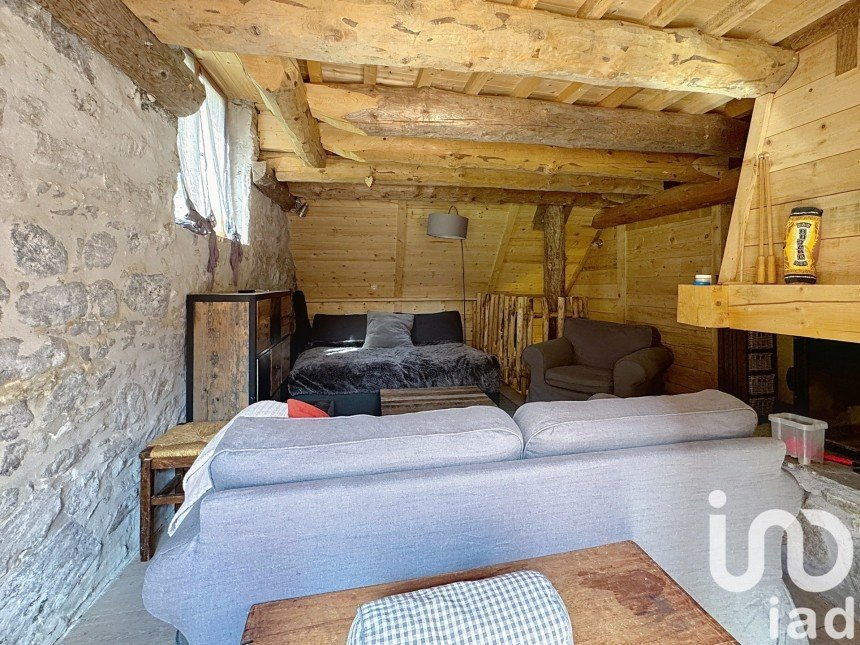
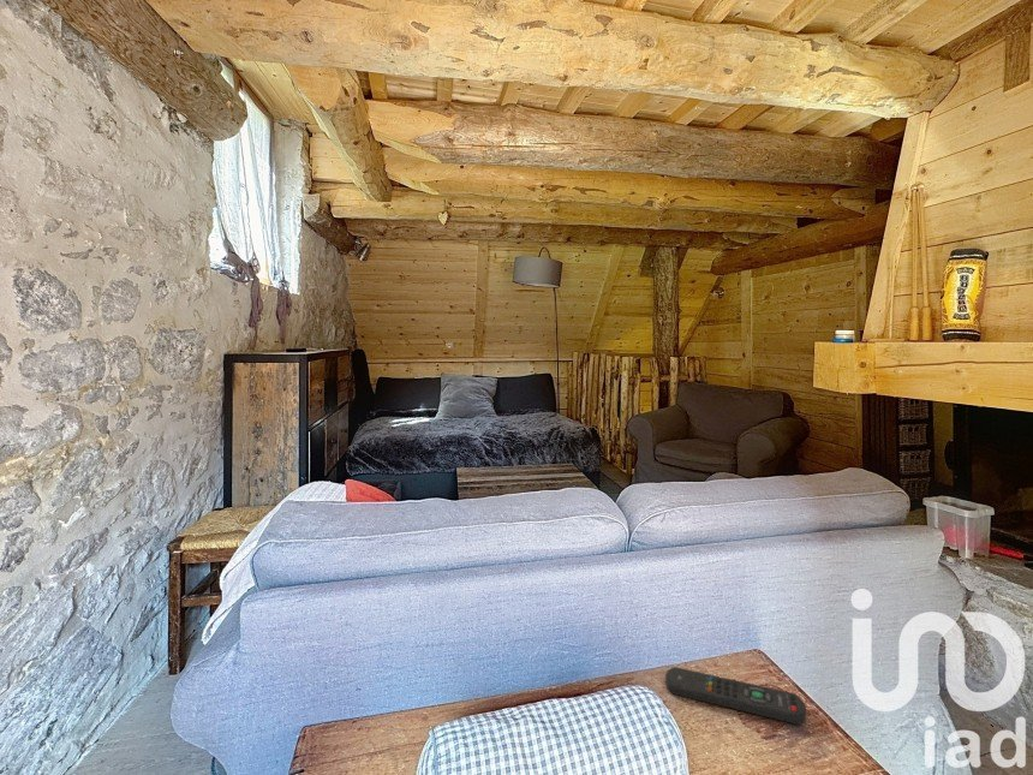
+ remote control [664,666,807,726]
